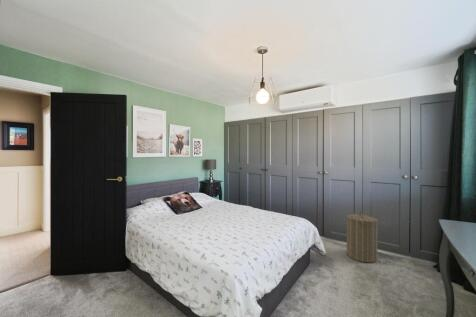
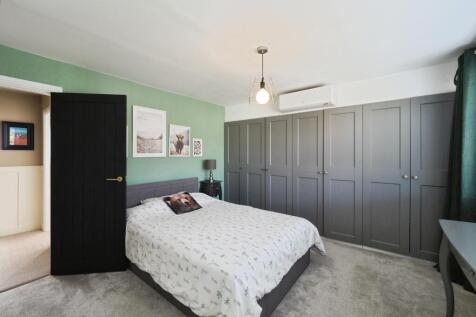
- laundry hamper [346,210,379,264]
